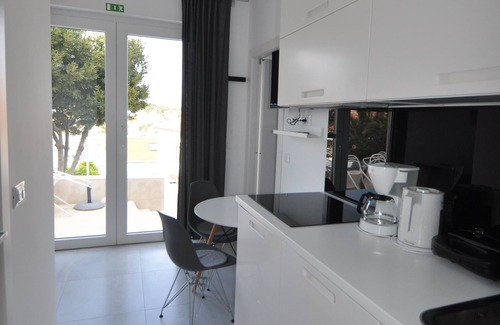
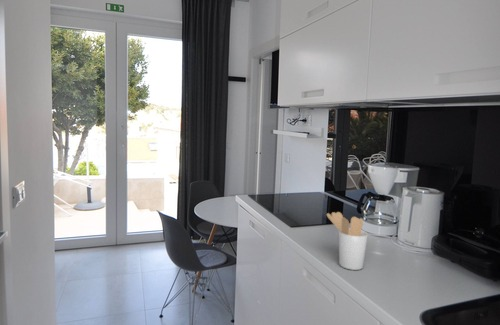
+ utensil holder [326,211,369,271]
